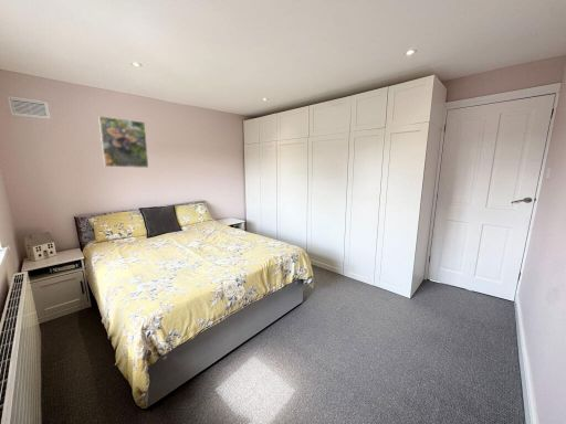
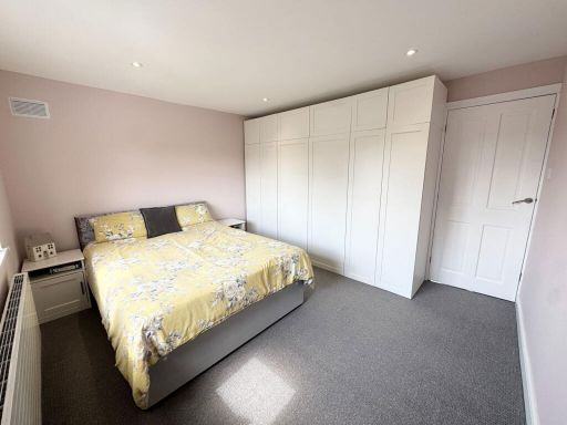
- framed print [97,115,149,169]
